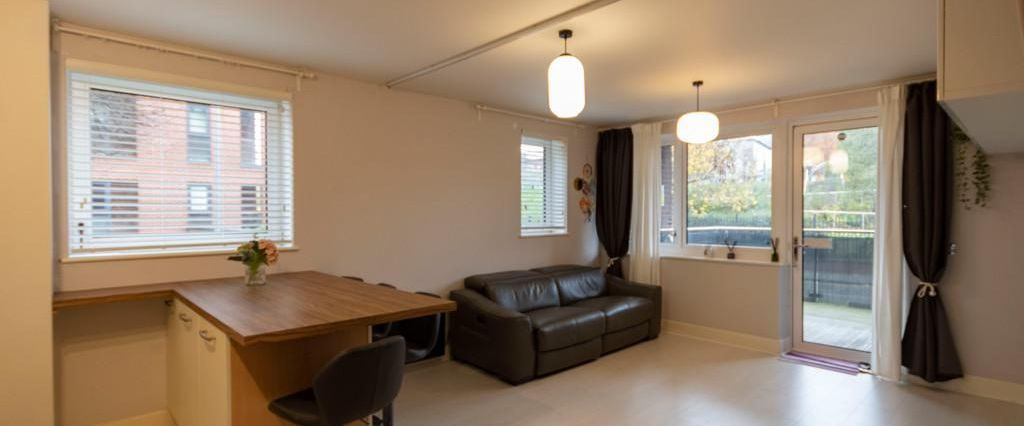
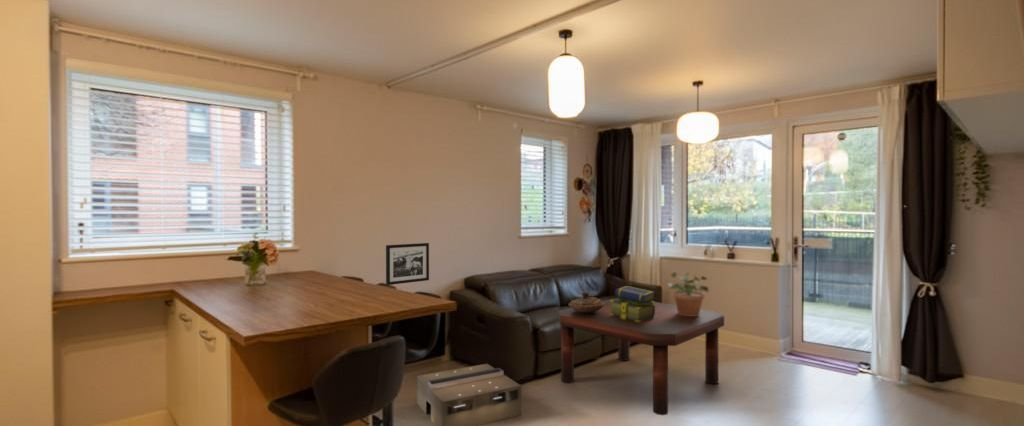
+ picture frame [385,242,430,286]
+ potted plant [666,271,711,316]
+ ceiling vent [416,363,522,426]
+ decorative bowl [567,291,604,313]
+ coffee table [558,297,725,416]
+ stack of books [609,285,656,322]
